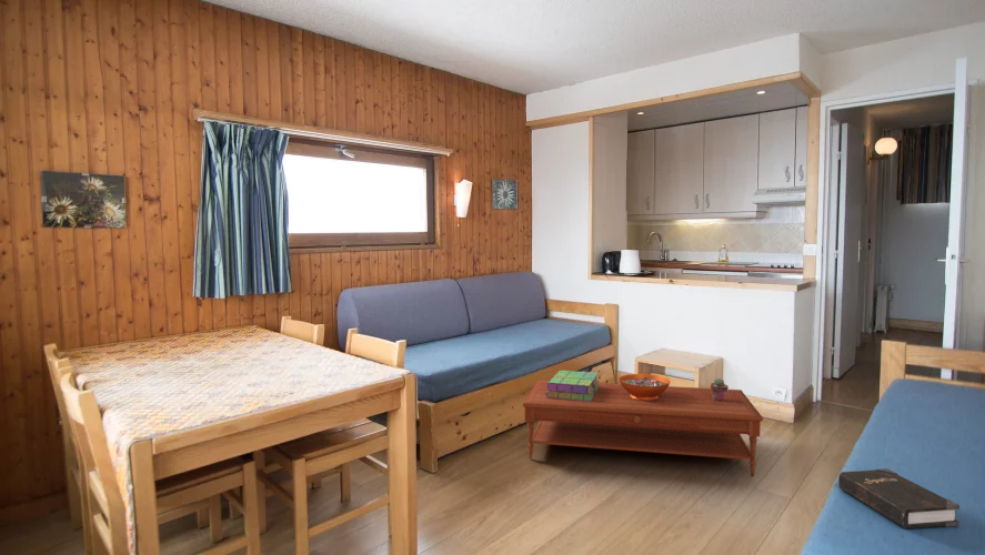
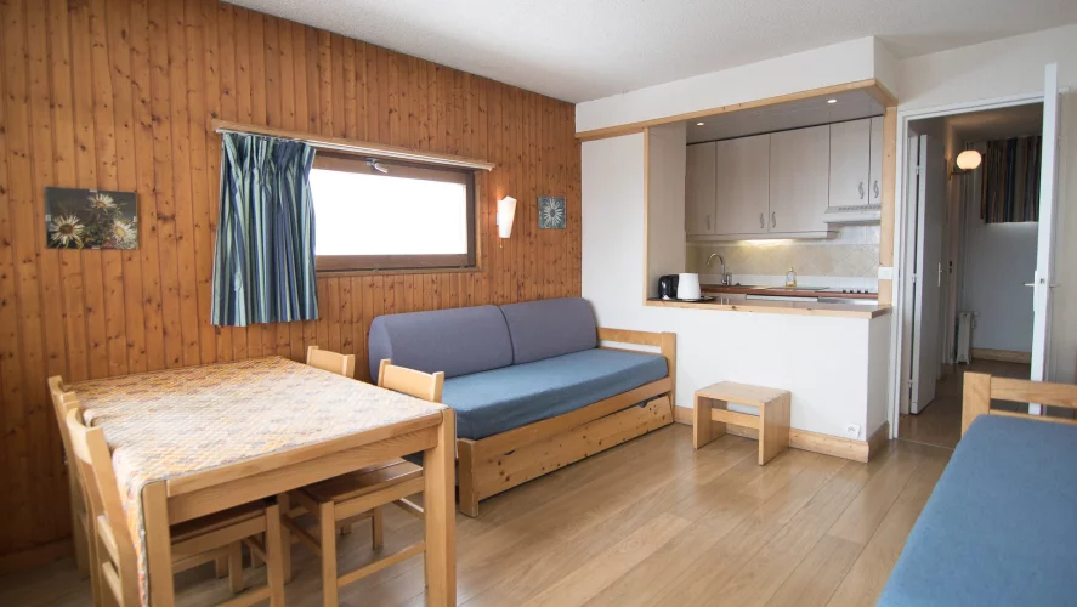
- potted succulent [710,377,730,402]
- hardback book [837,467,961,529]
- decorative bowl [617,373,671,400]
- coffee table [522,379,764,478]
- stack of books [546,370,600,402]
